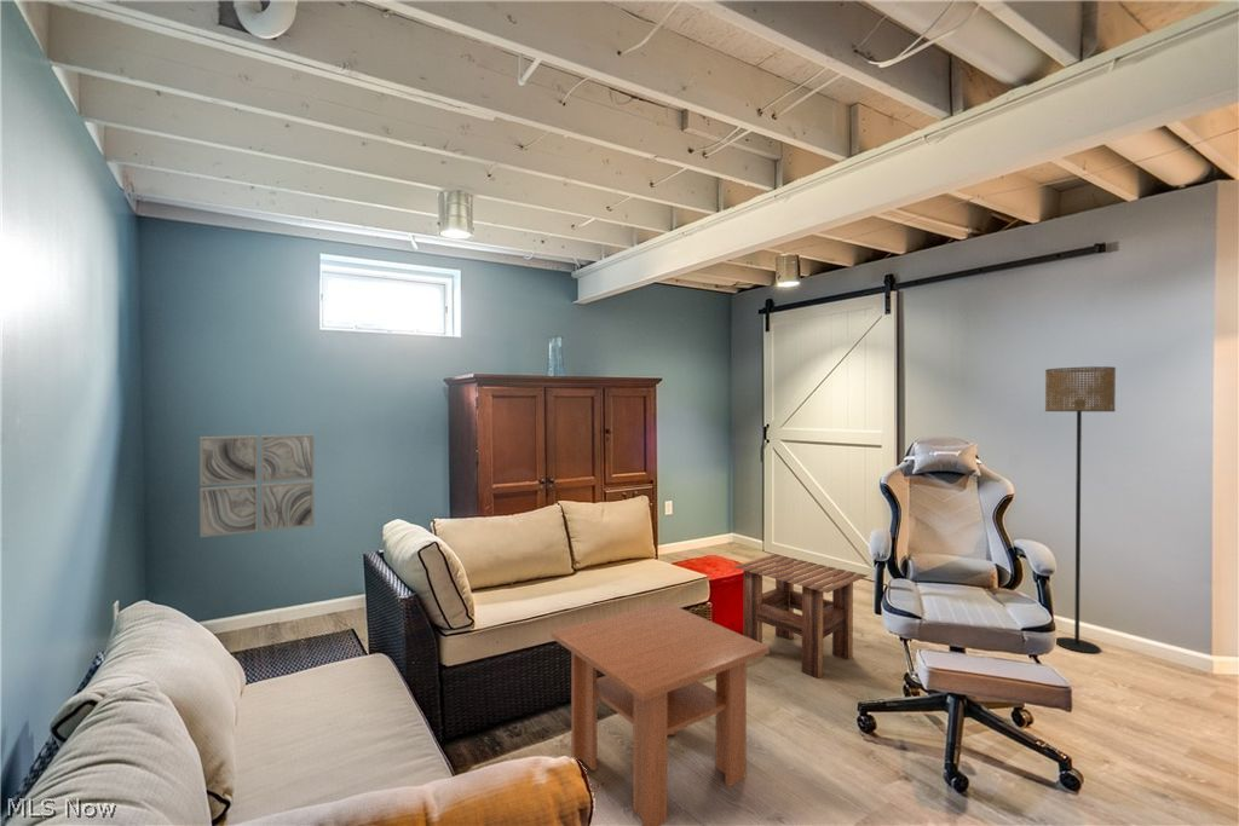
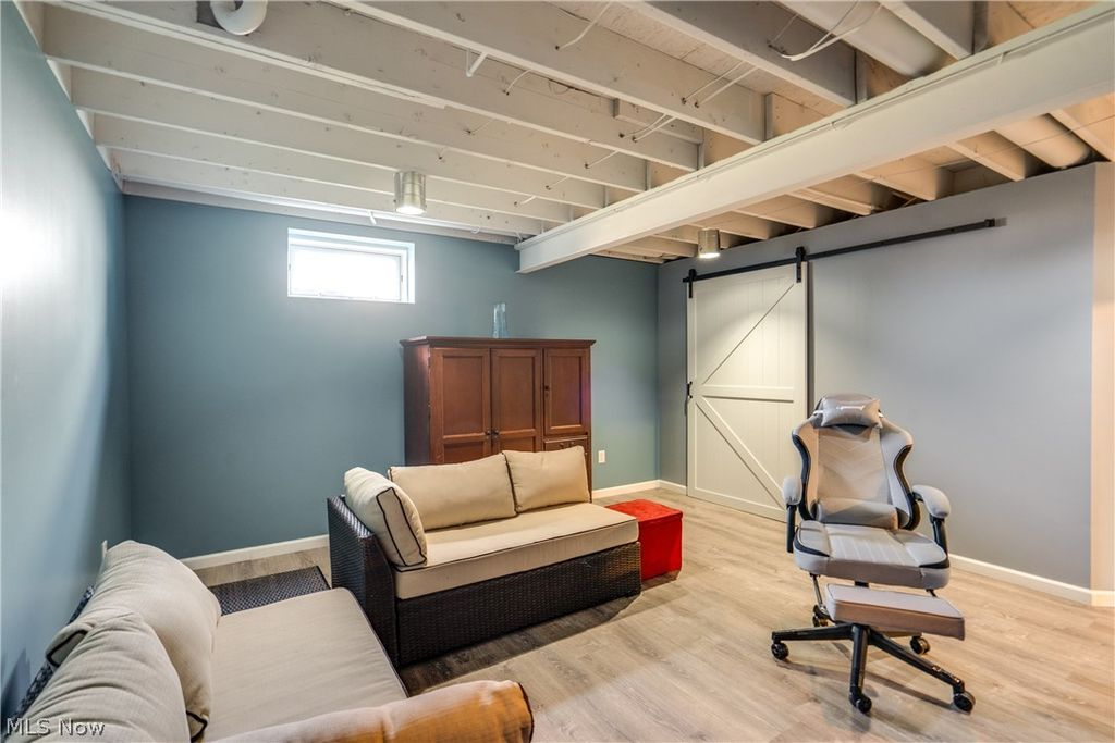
- side table [732,553,869,680]
- wall art [198,433,315,538]
- floor lamp [1044,365,1117,654]
- coffee table [551,601,771,826]
